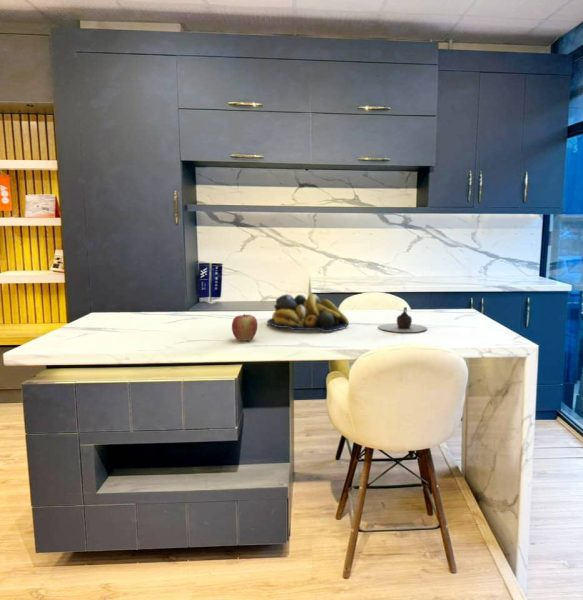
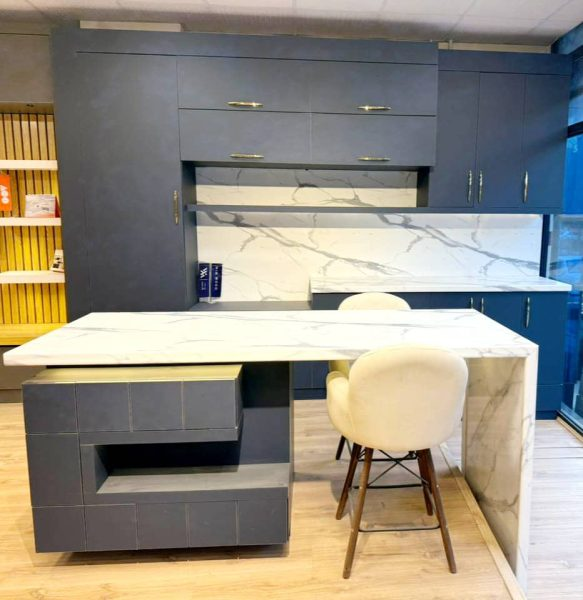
- teapot [377,306,428,333]
- fruit bowl [266,293,350,333]
- apple [231,313,258,342]
